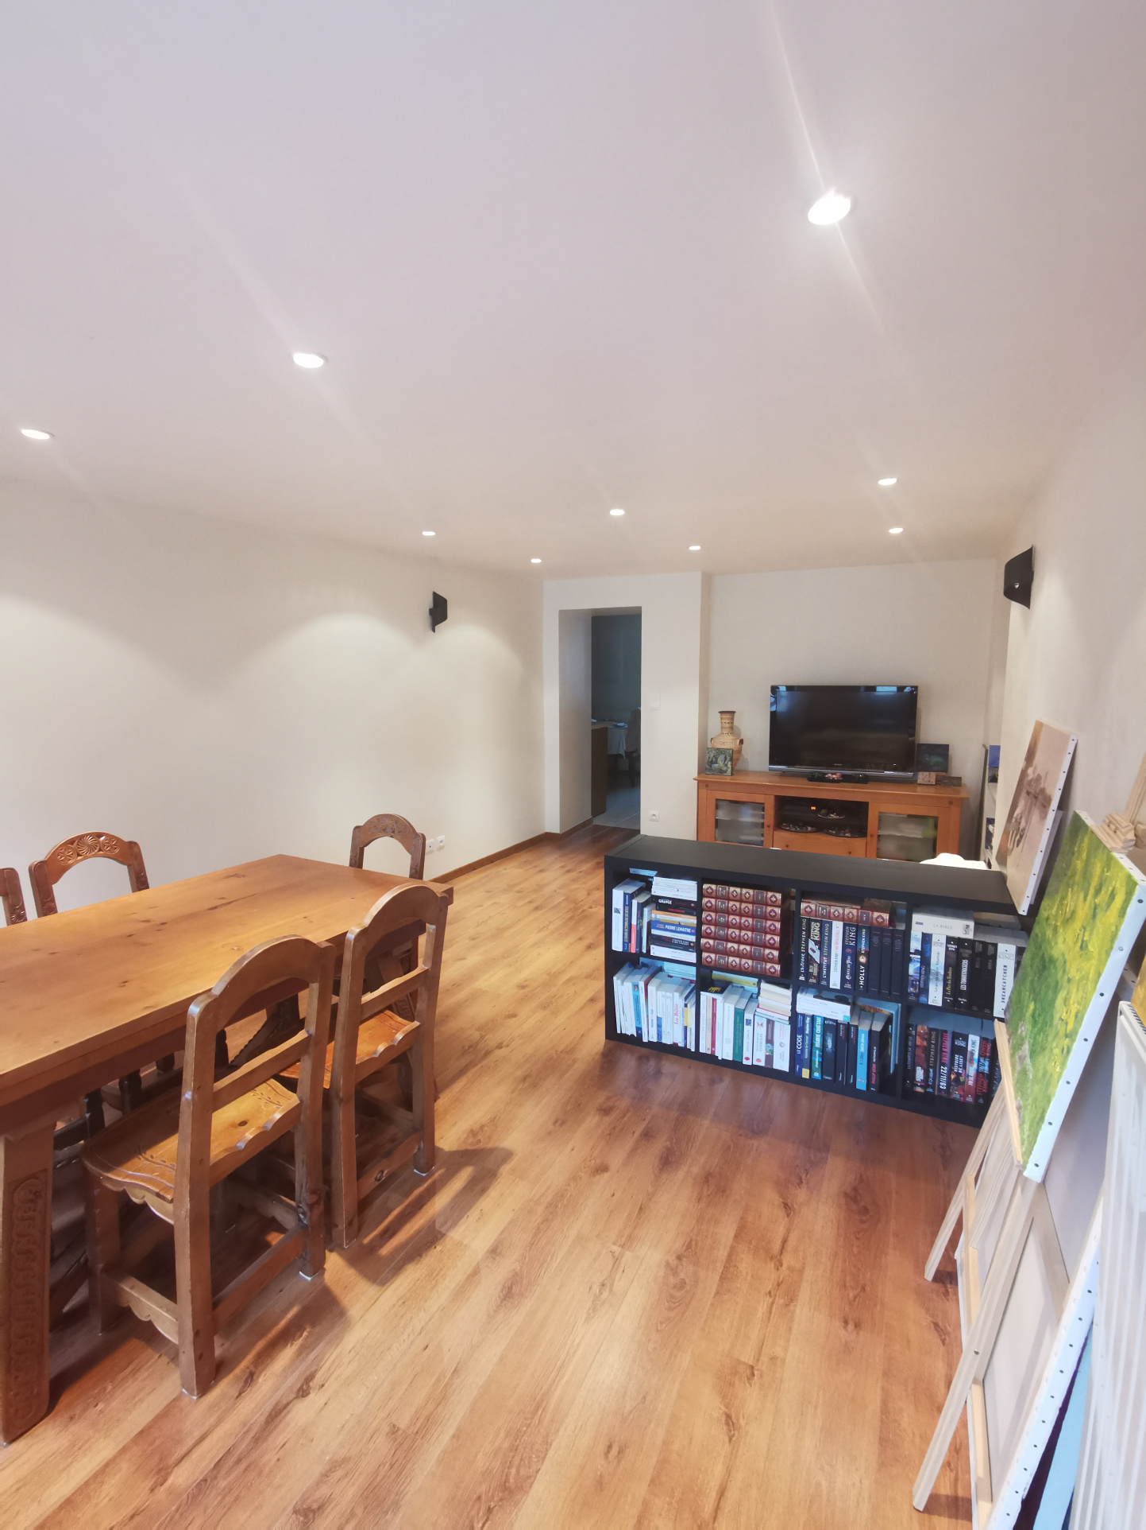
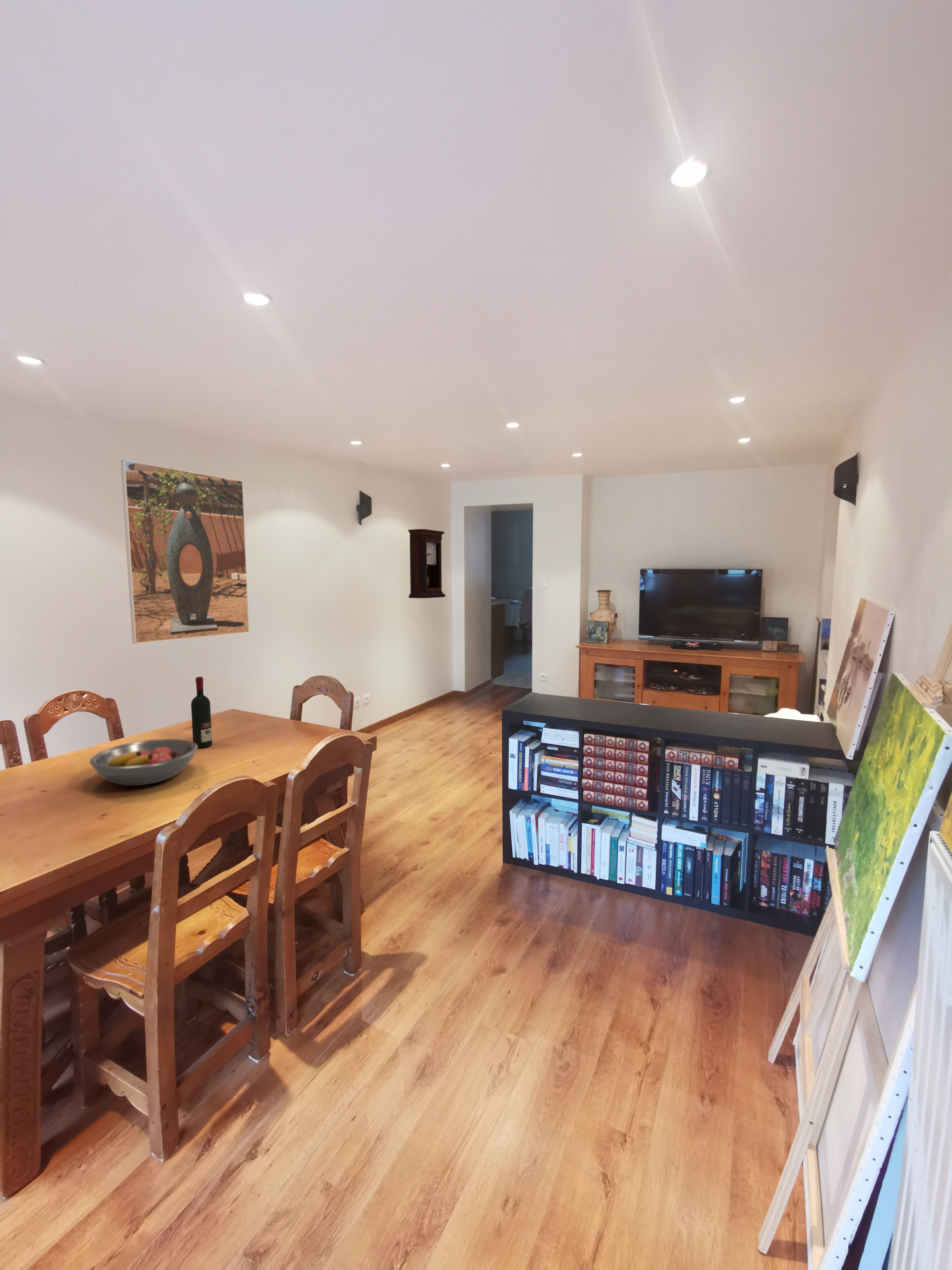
+ pendulum clock [408,529,446,599]
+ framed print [120,459,250,644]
+ fruit bowl [89,738,198,786]
+ alcohol [191,676,212,749]
